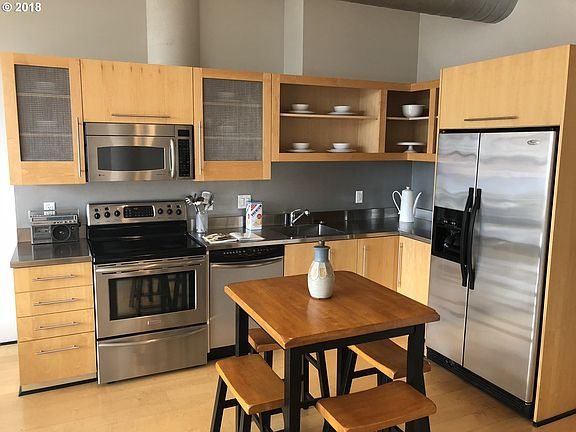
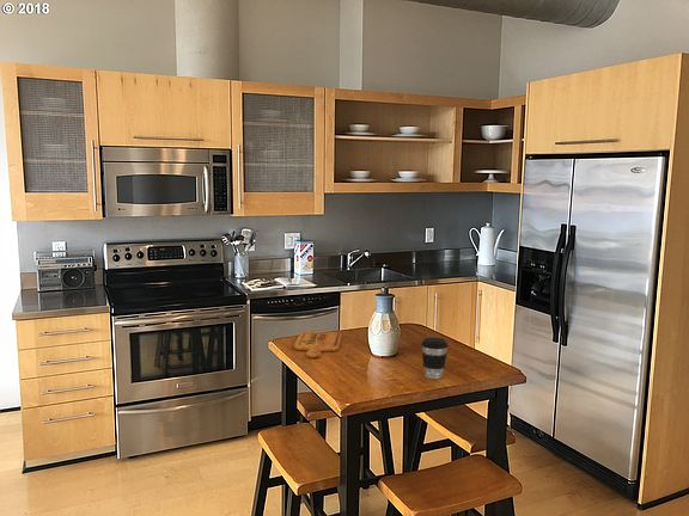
+ cutting board [293,331,343,358]
+ coffee cup [420,337,449,380]
